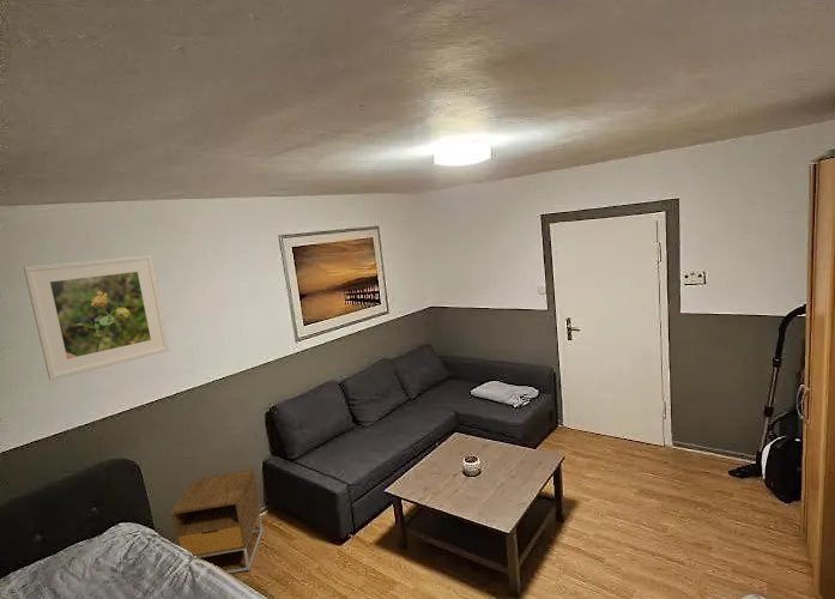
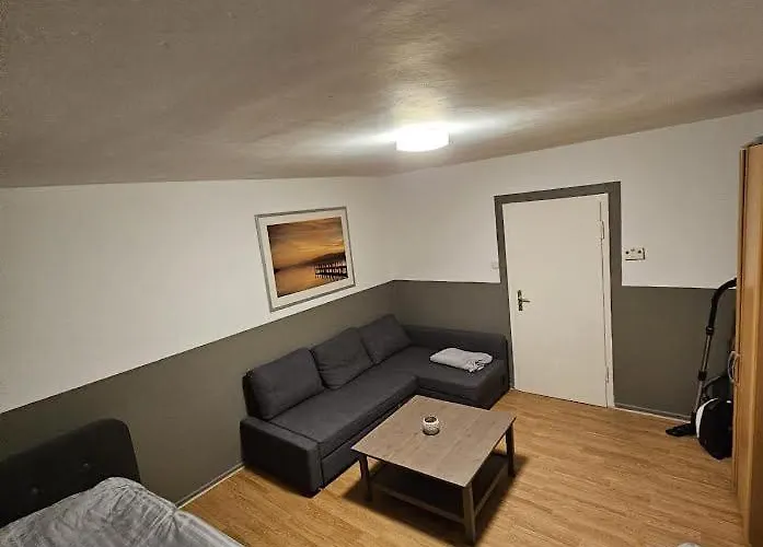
- nightstand [170,468,264,574]
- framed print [23,254,170,381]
